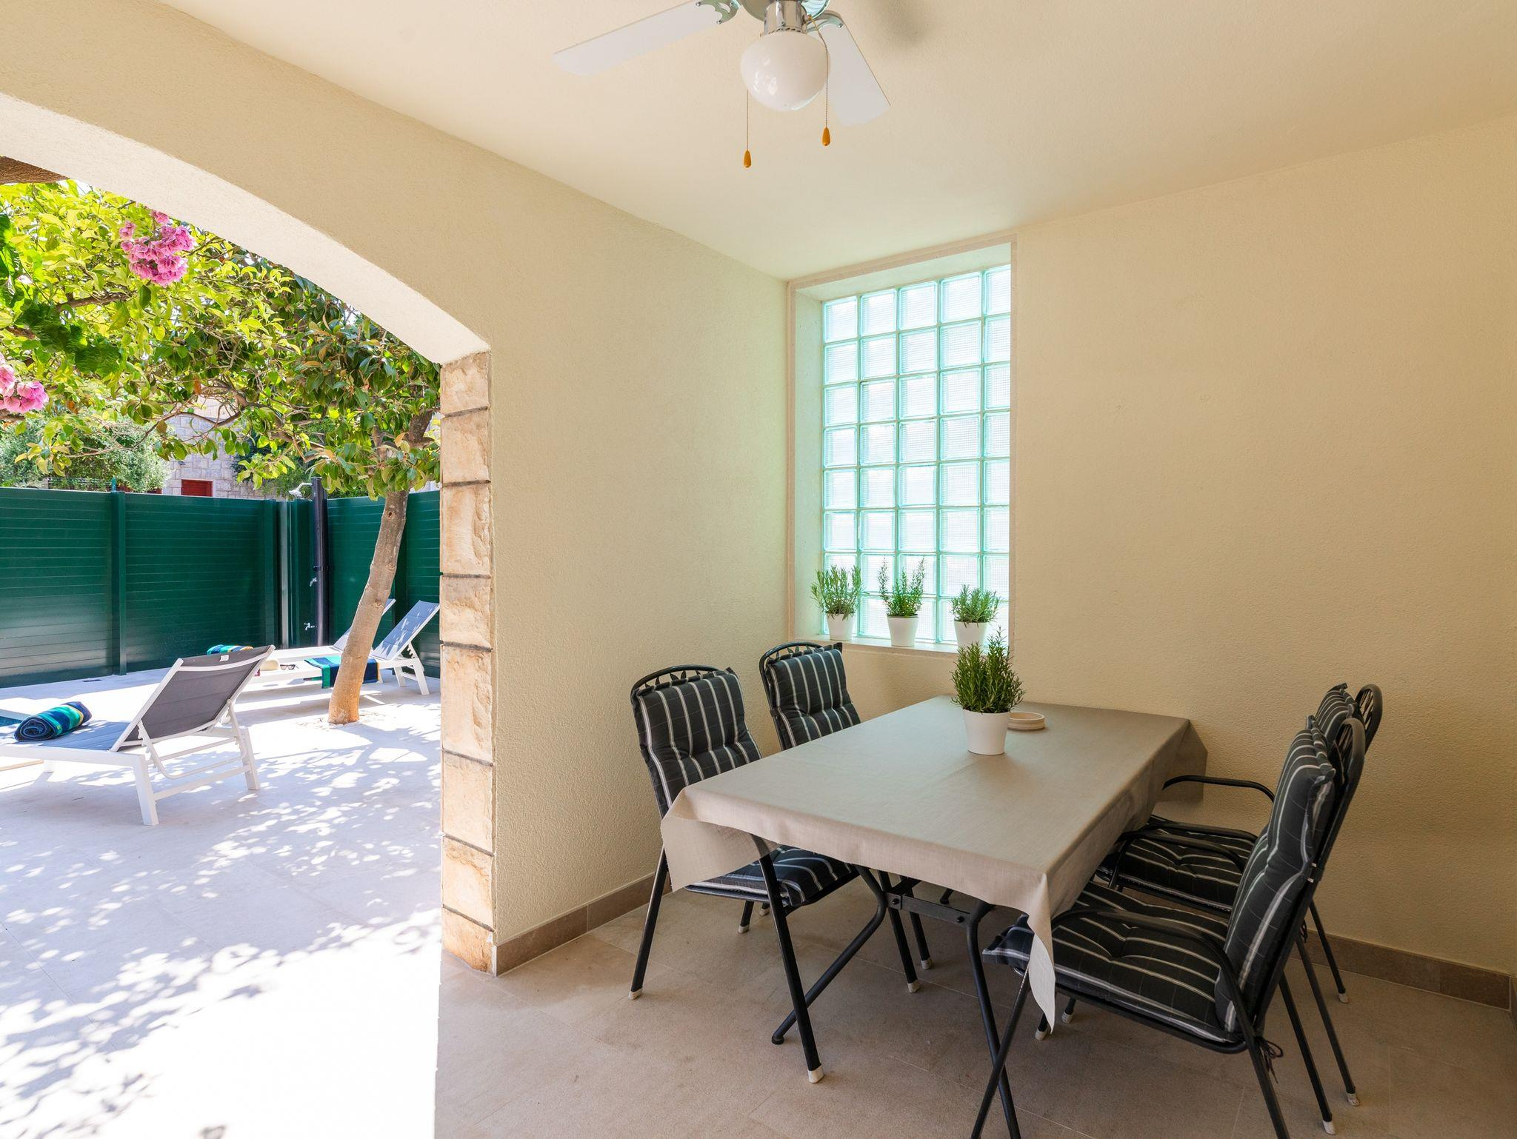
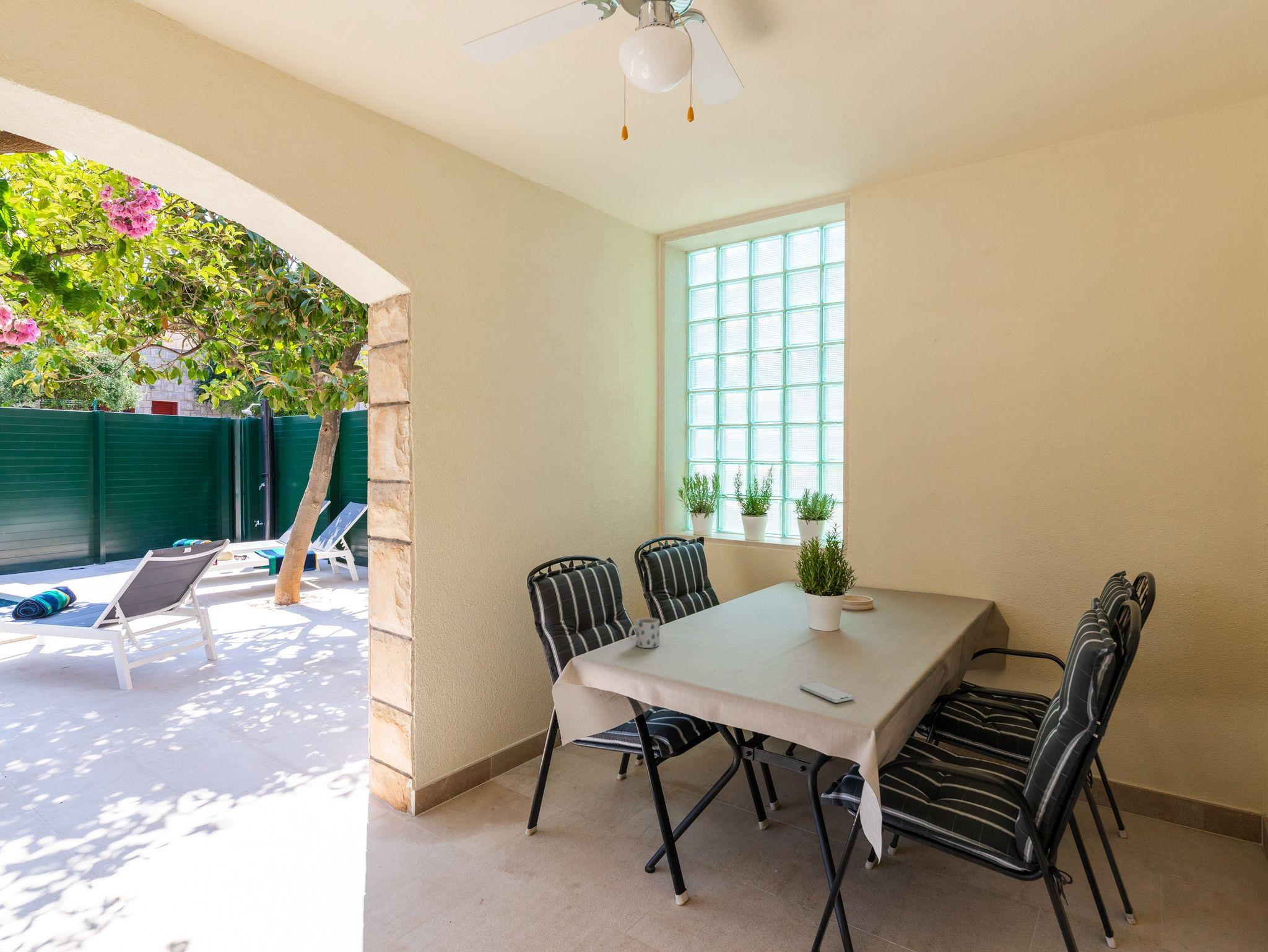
+ mug [628,617,660,649]
+ smartphone [799,681,854,703]
